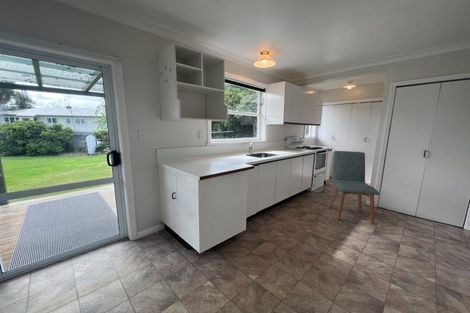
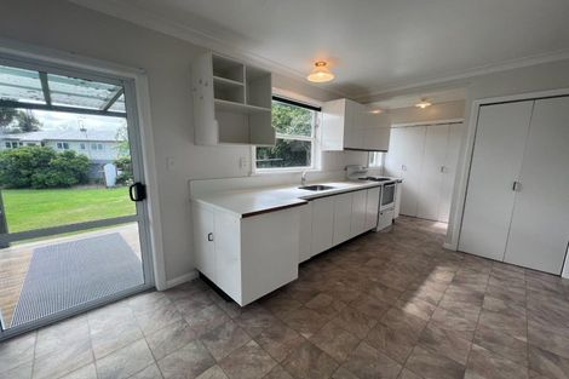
- chair [327,150,380,225]
